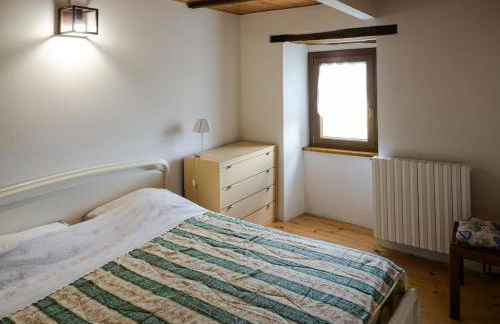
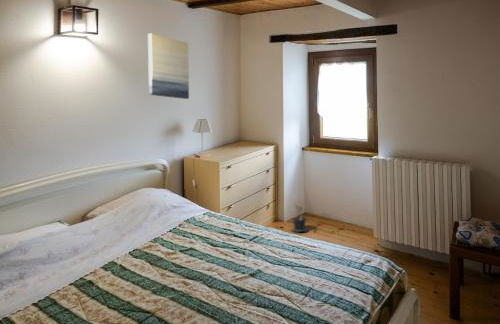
+ wall art [147,32,190,100]
+ potted plant [290,201,309,233]
